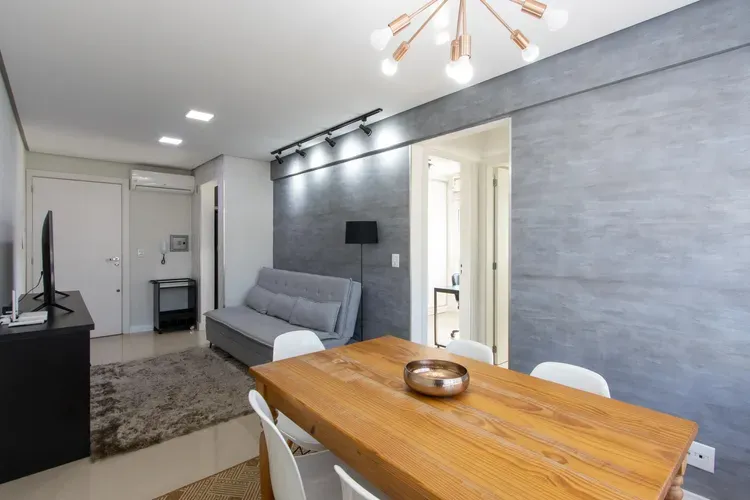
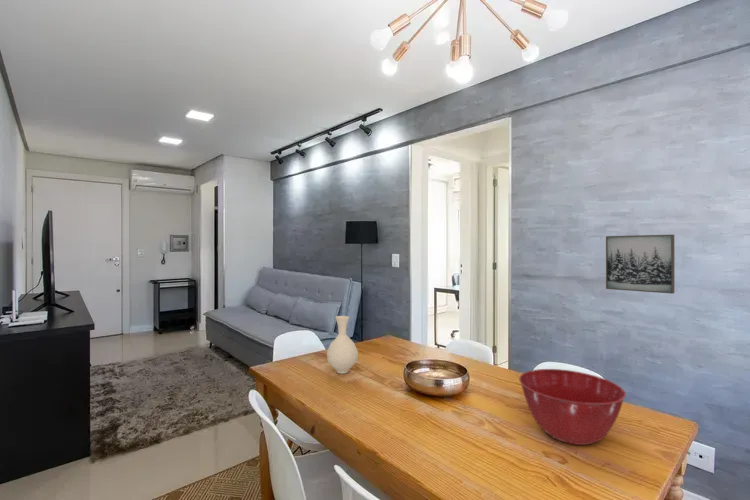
+ mixing bowl [518,368,627,446]
+ vase [326,315,359,375]
+ wall art [605,234,675,295]
